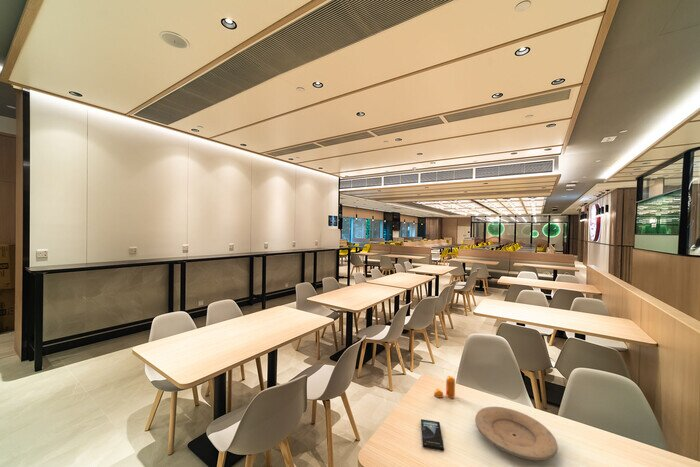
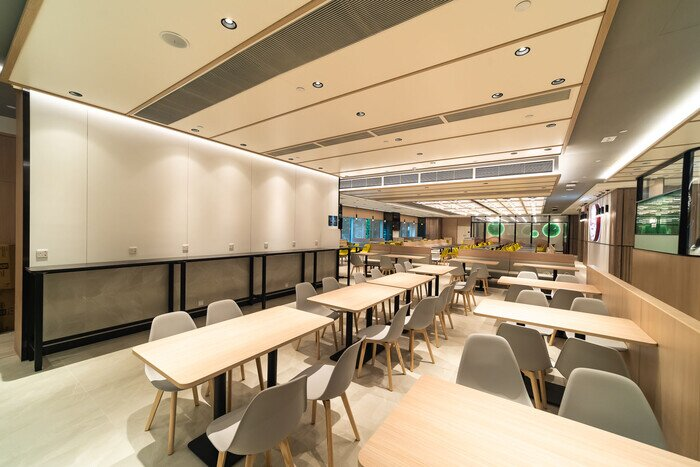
- pepper shaker [433,375,456,399]
- plate [474,406,559,461]
- smartphone [420,418,445,451]
